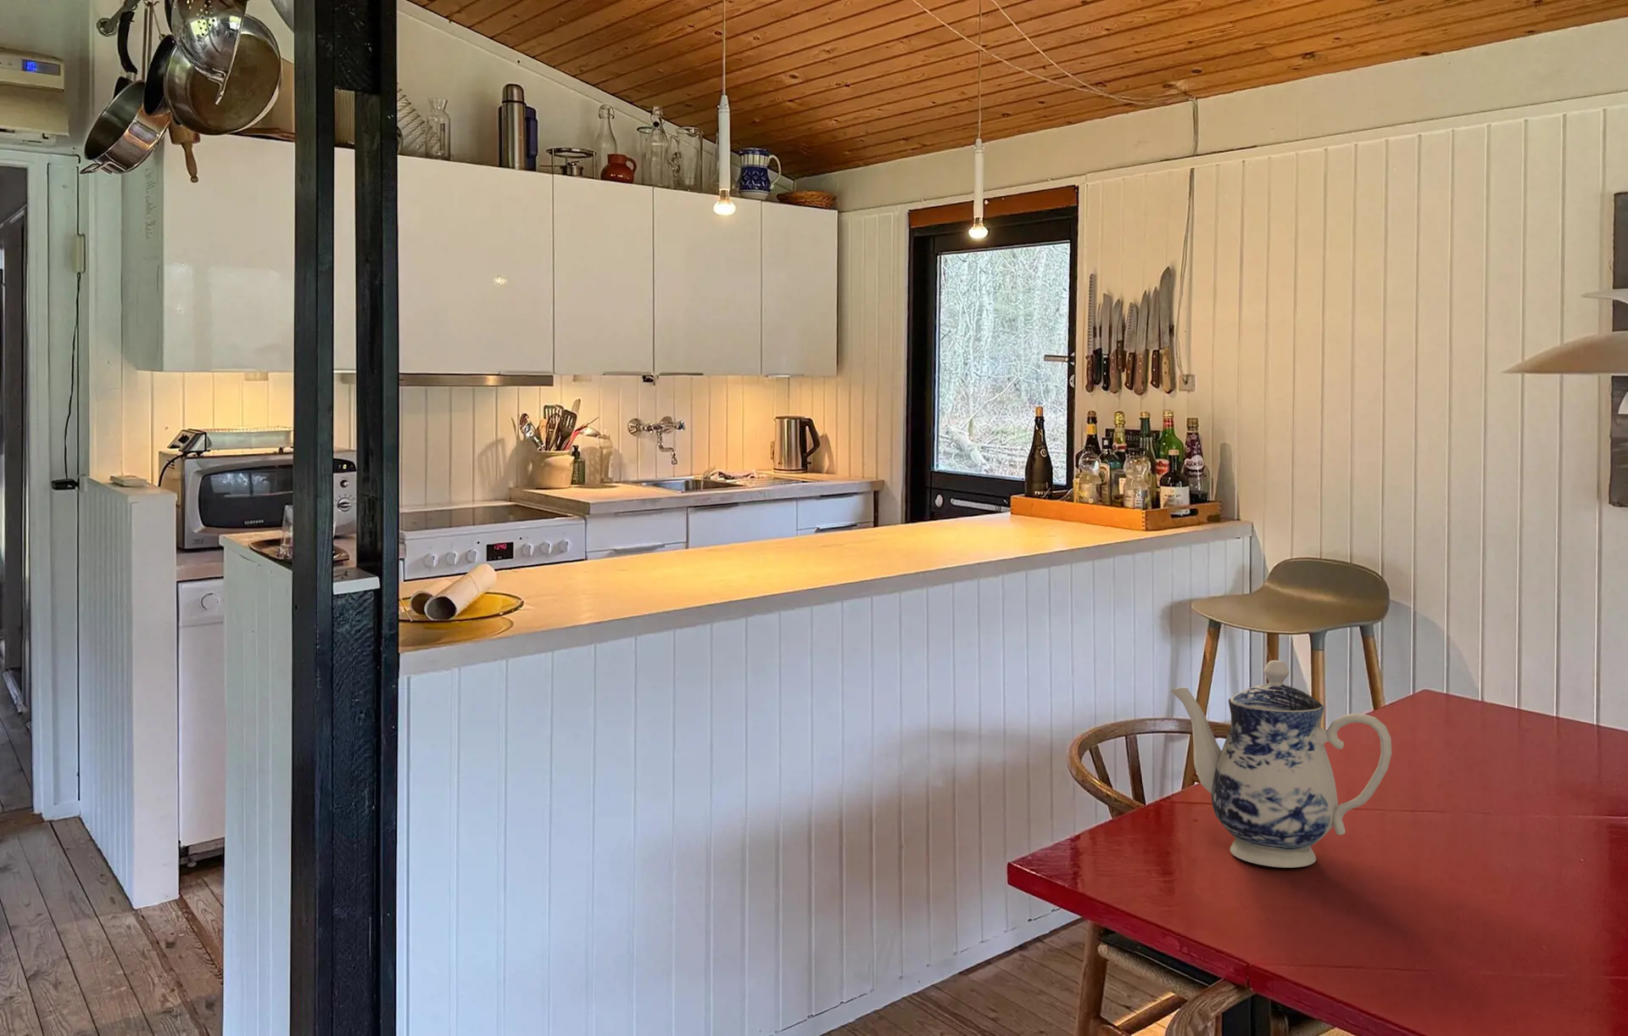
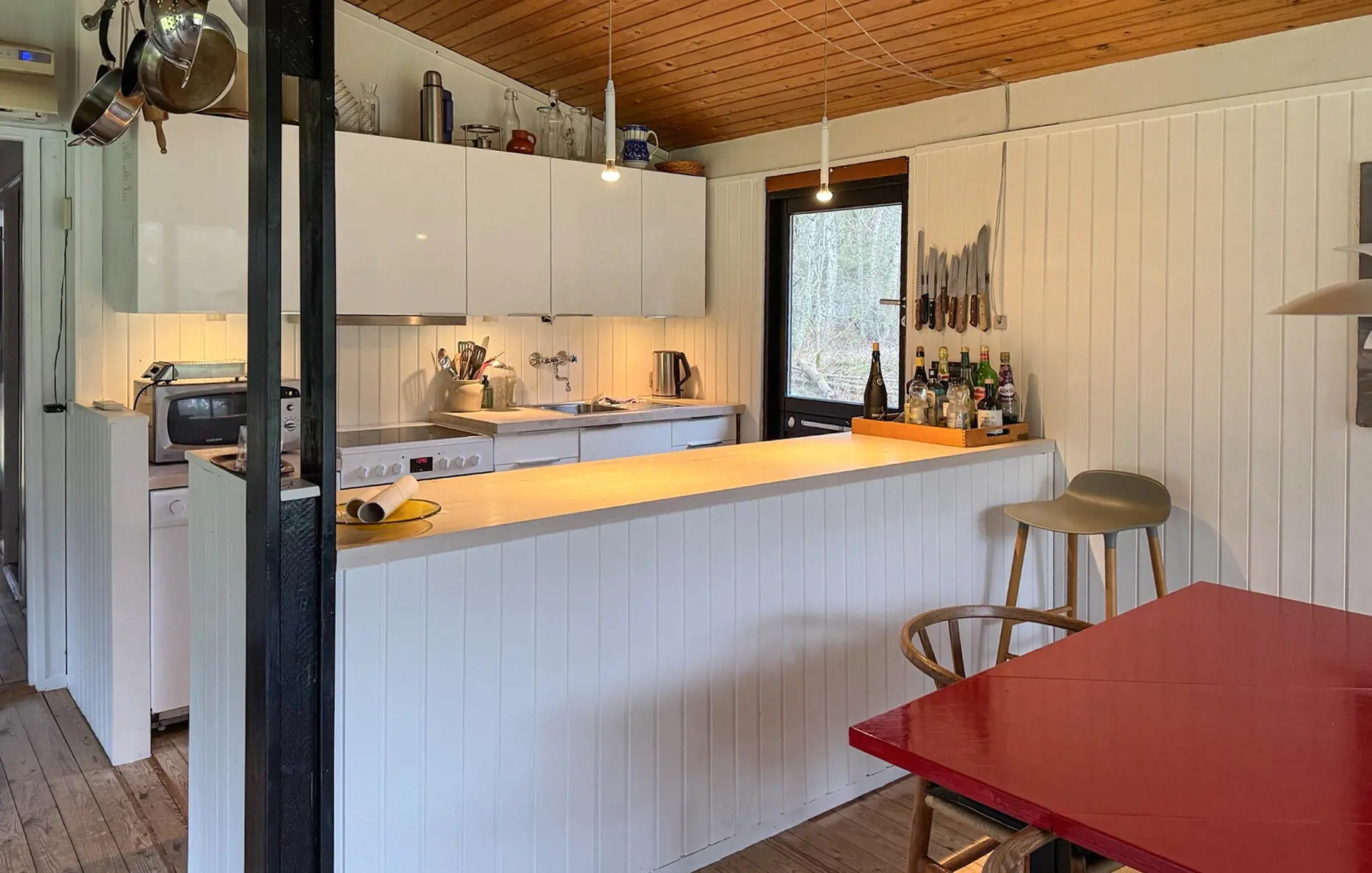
- teapot [1170,660,1392,869]
